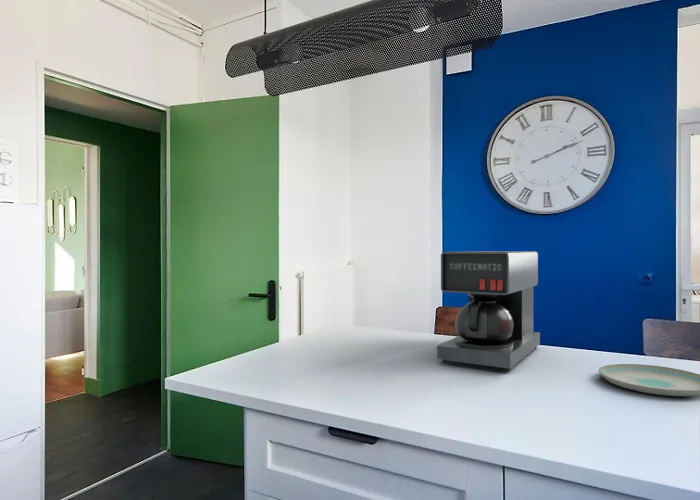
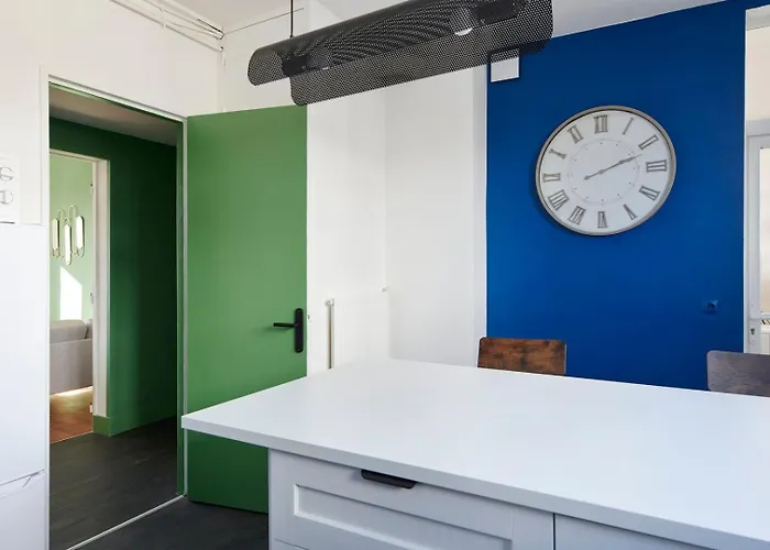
- coffee maker [436,250,541,372]
- plate [598,363,700,397]
